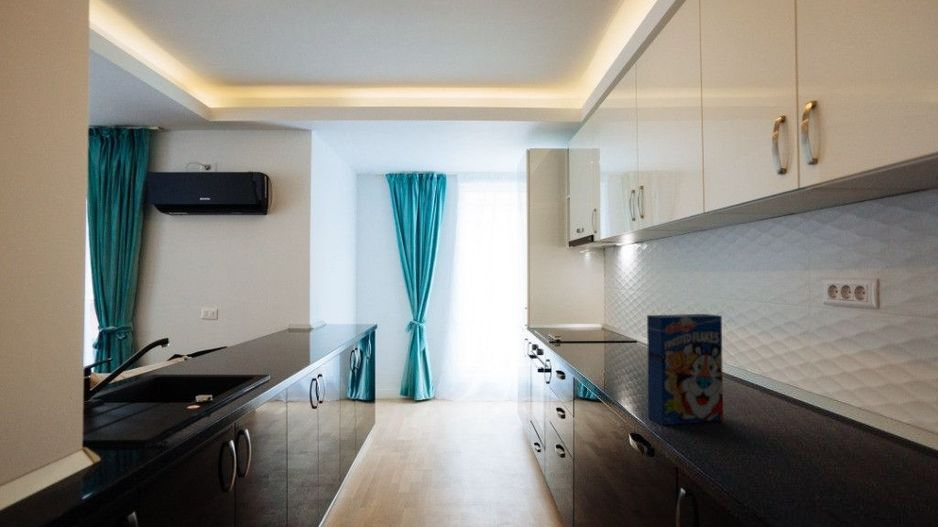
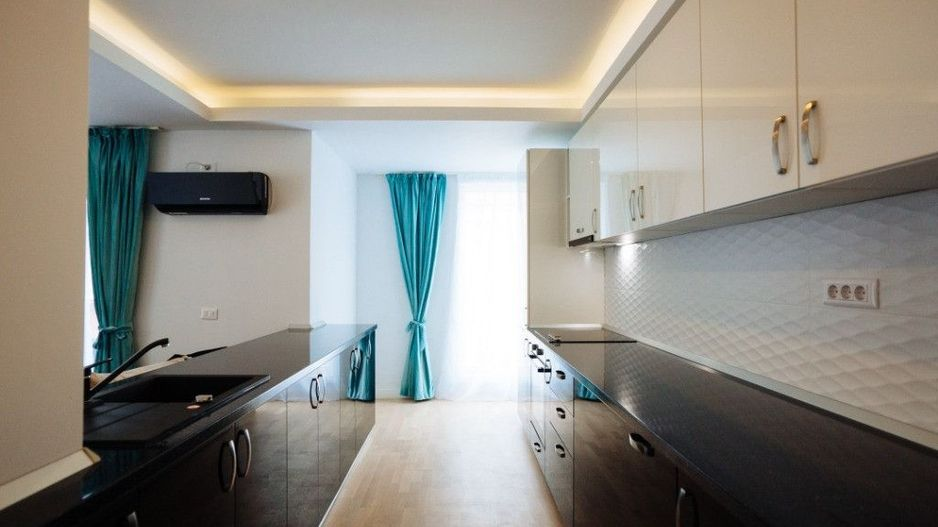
- cereal box [646,313,724,426]
